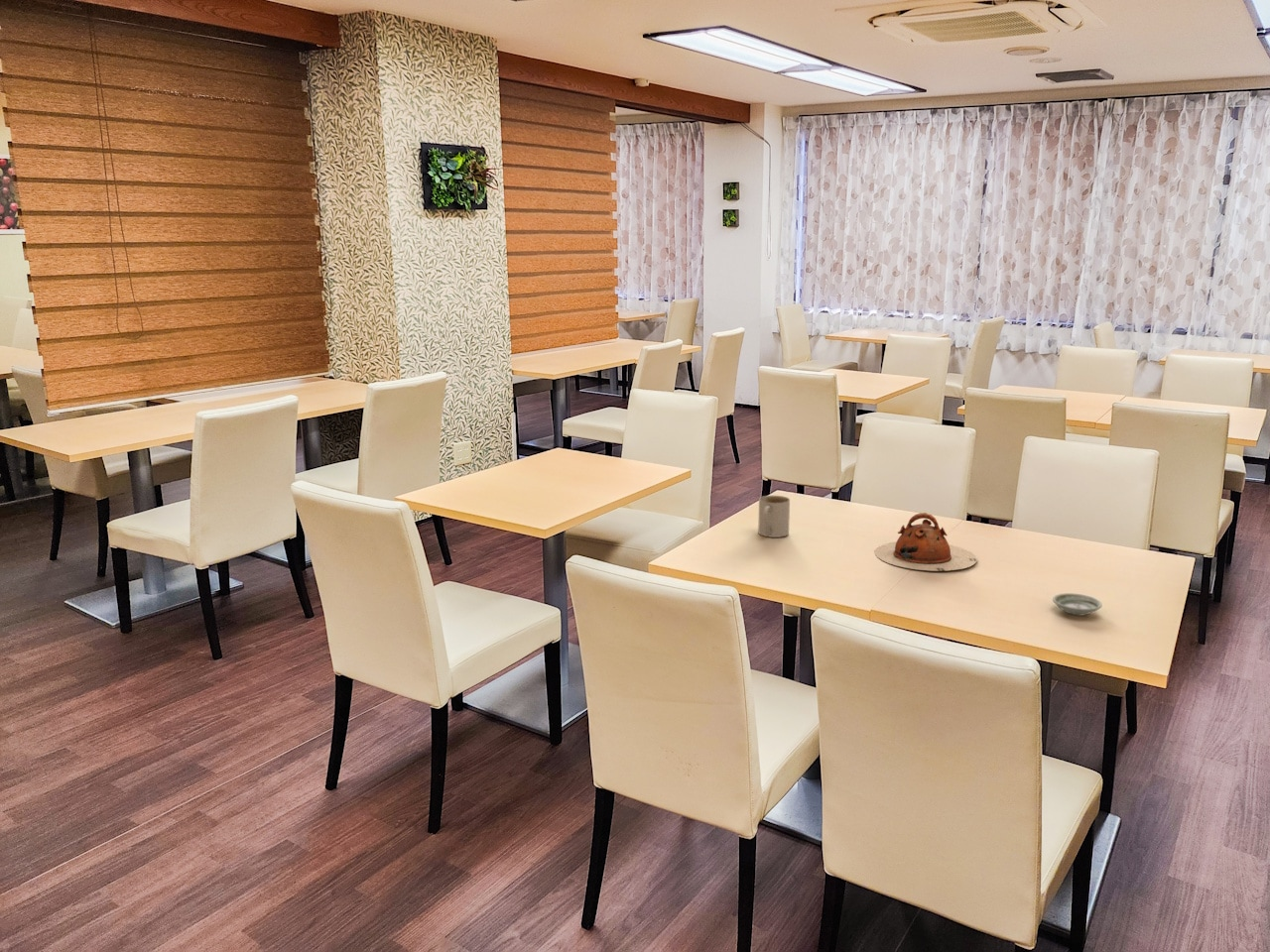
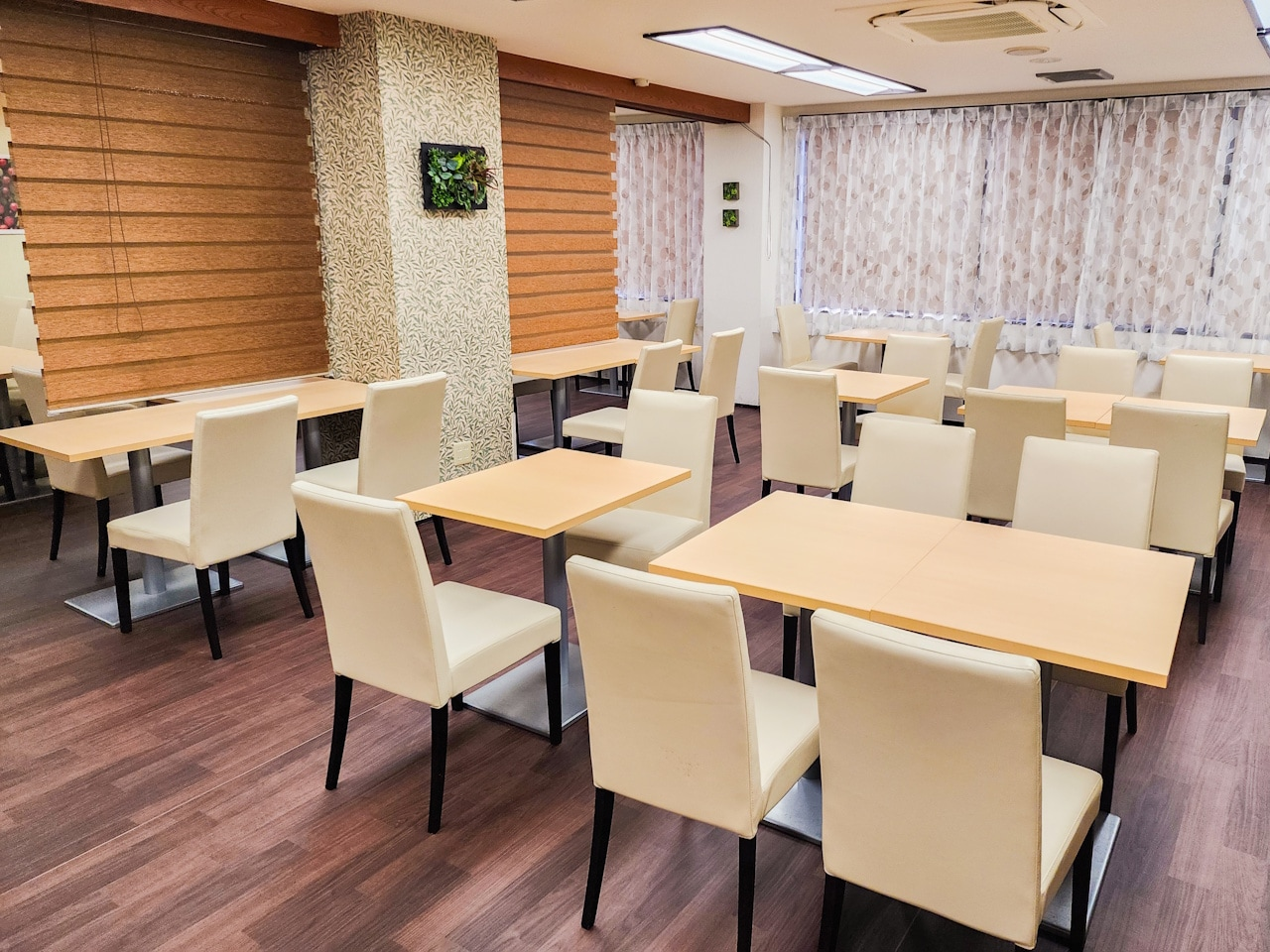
- saucer [1052,592,1103,616]
- mug [757,495,791,538]
- teapot [873,512,978,572]
